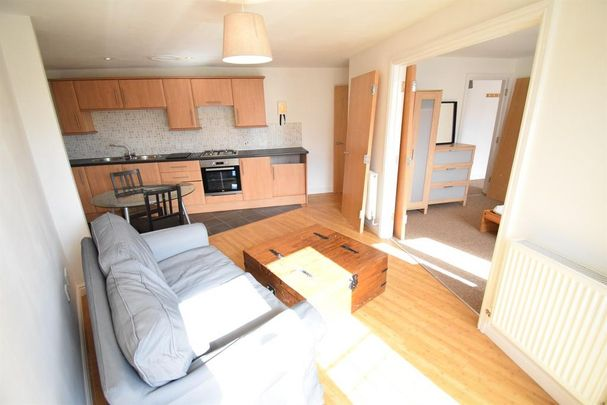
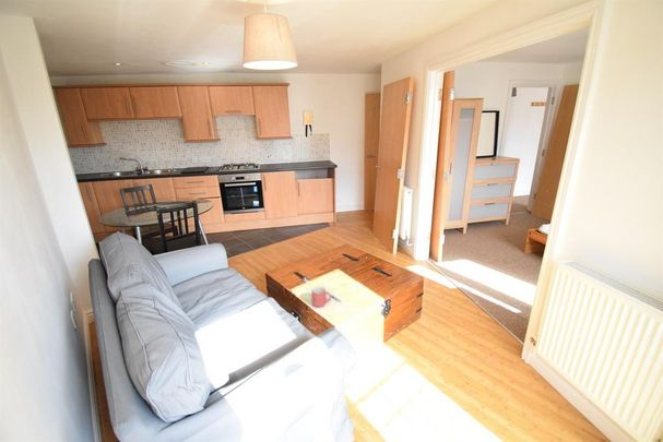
+ mug [310,286,332,308]
